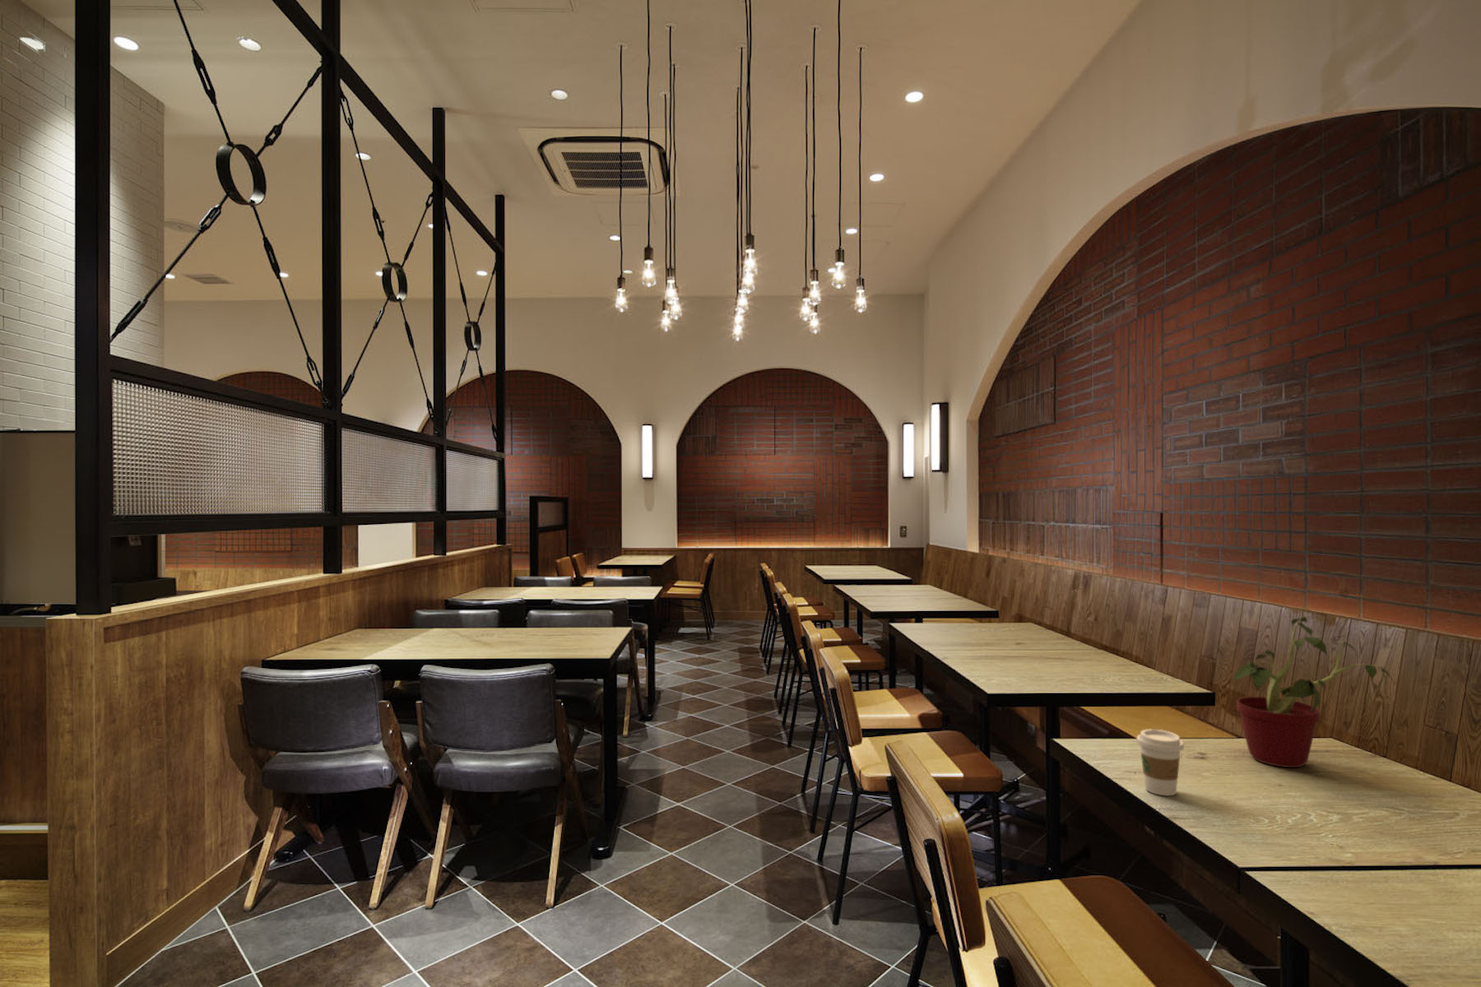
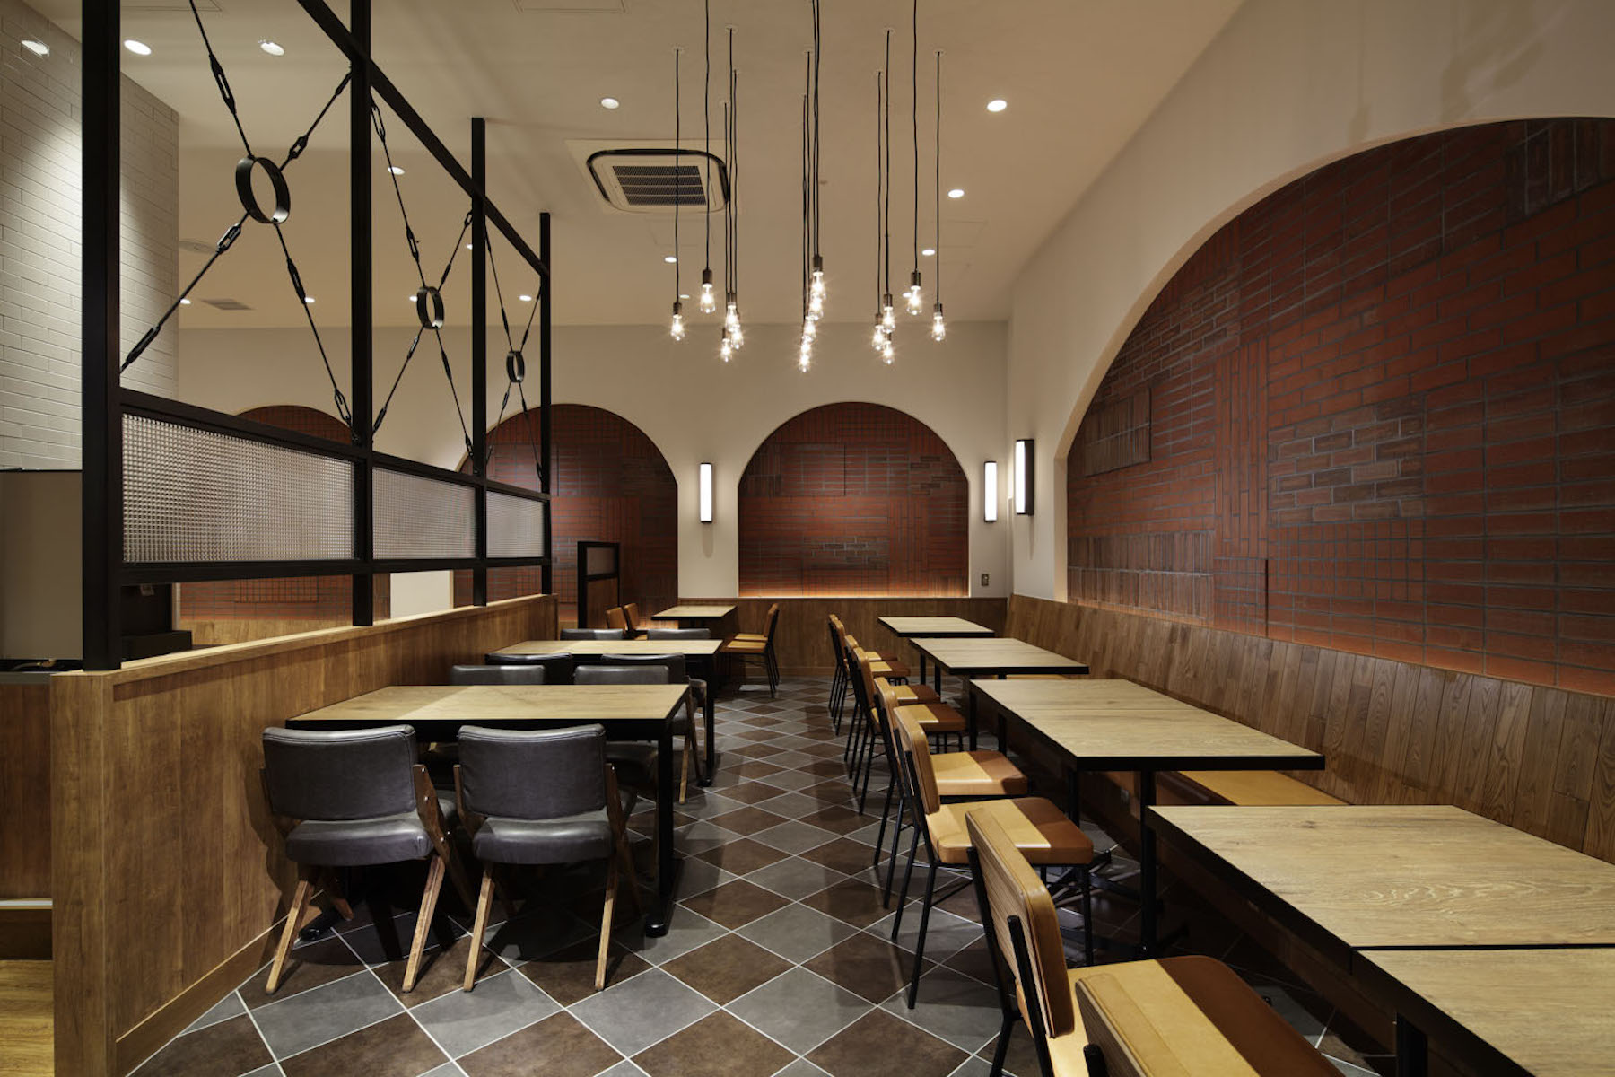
- coffee cup [1136,729,1185,796]
- potted plant [1232,616,1402,768]
